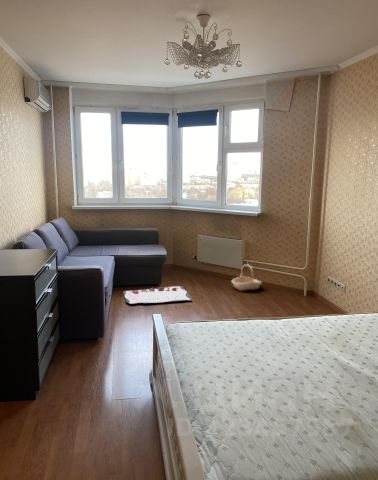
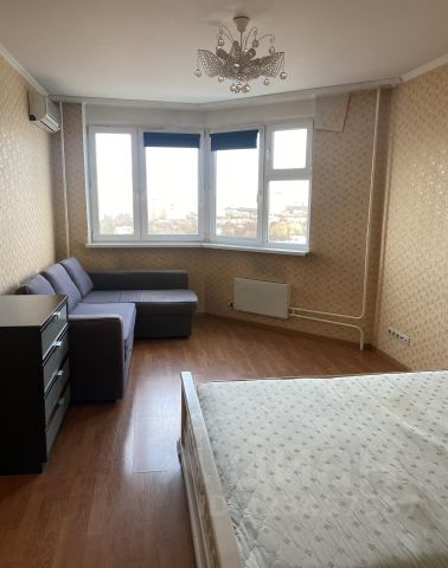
- text sign [122,285,194,305]
- basket [231,263,263,292]
